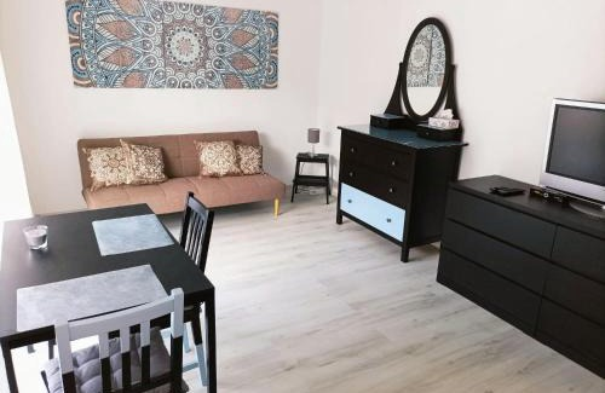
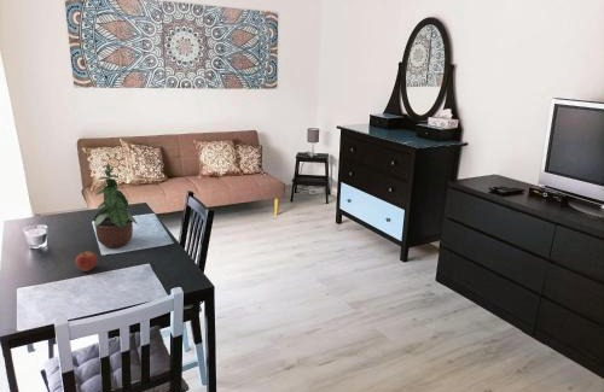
+ potted plant [93,163,139,248]
+ apple [74,250,98,273]
